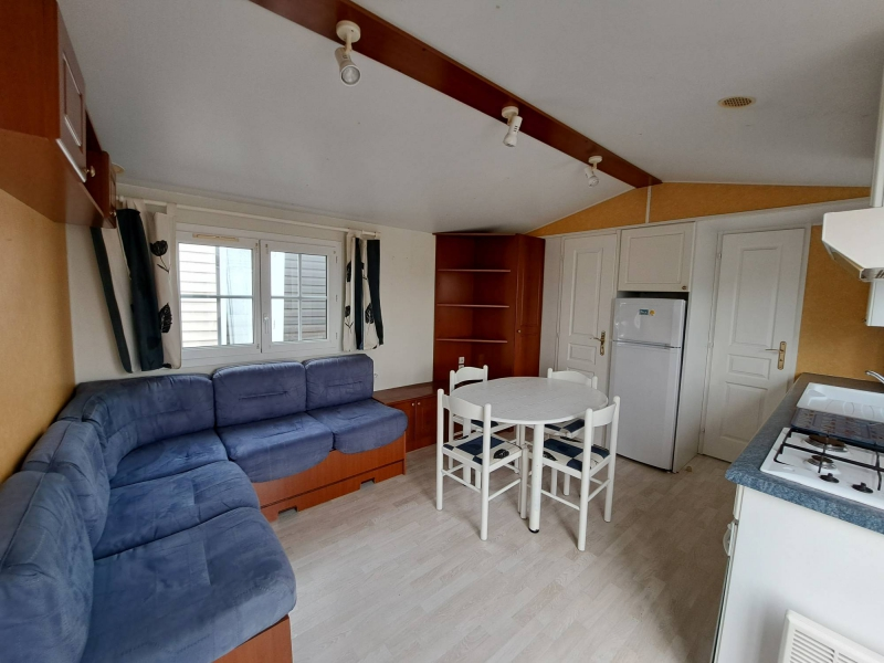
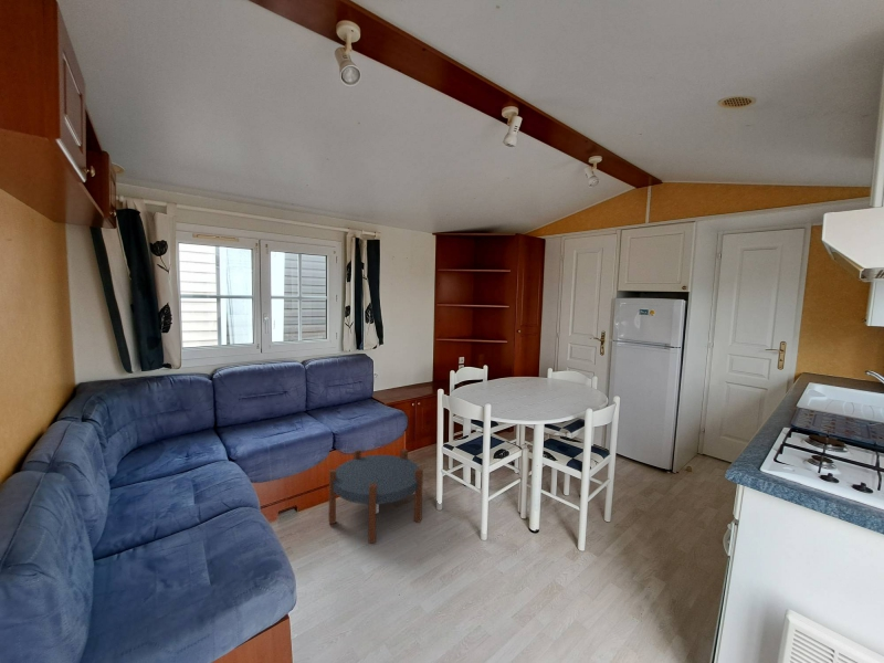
+ side table [328,448,424,544]
